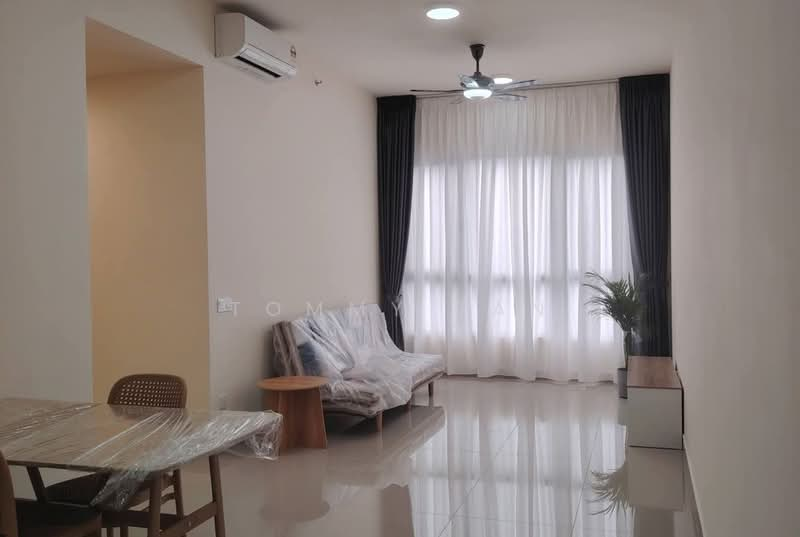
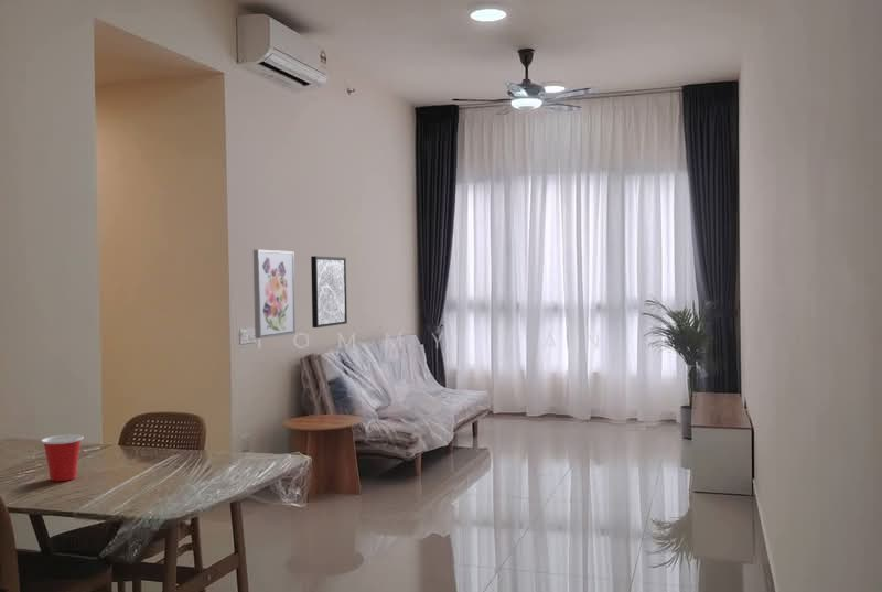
+ cup [40,433,85,482]
+ wall art [252,249,297,340]
+ wall art [310,255,348,329]
